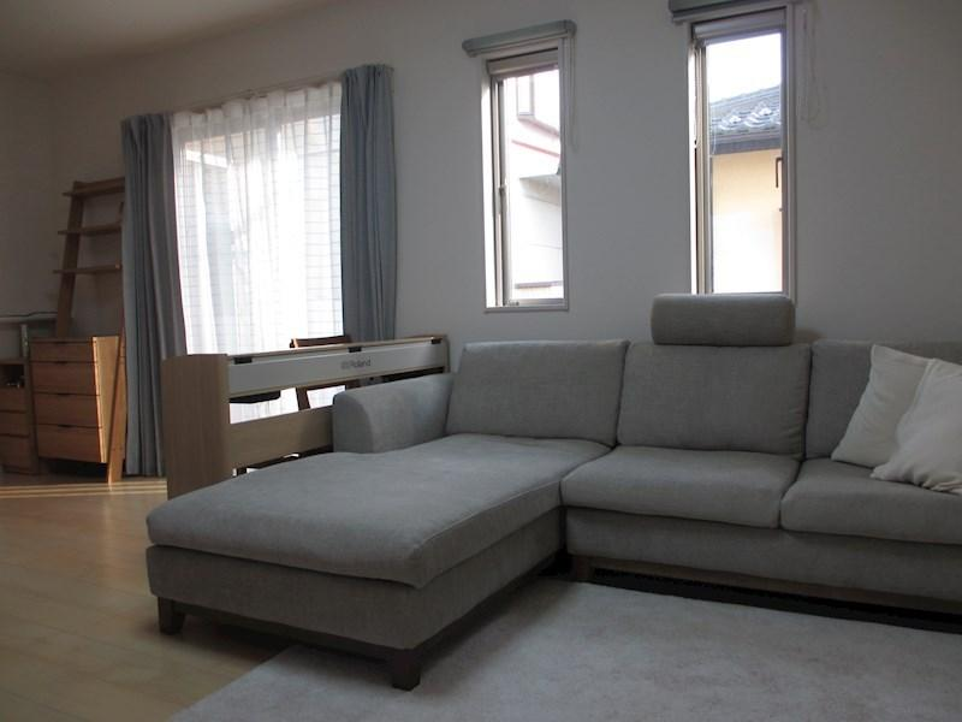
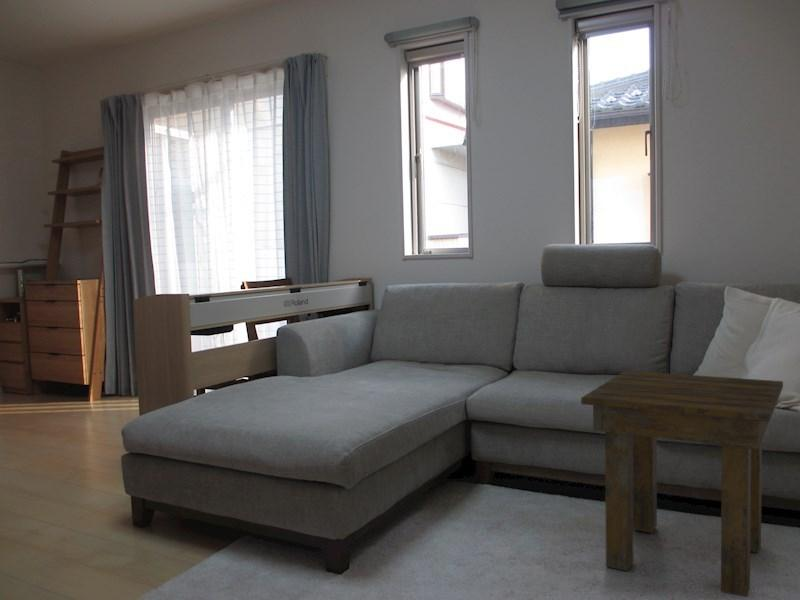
+ side table [580,370,784,598]
